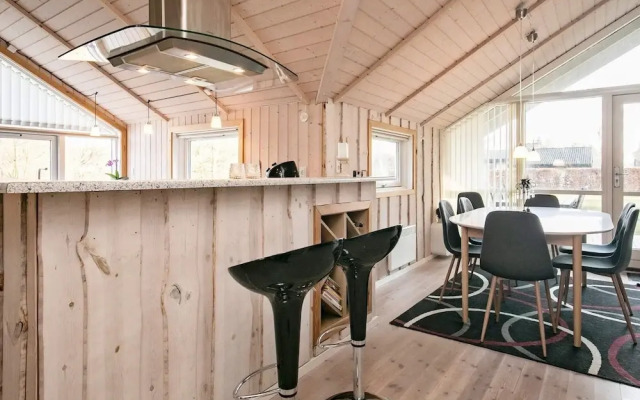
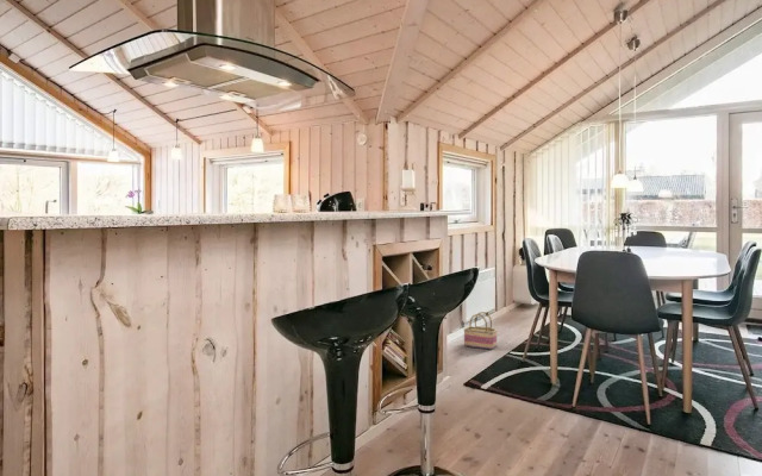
+ basket [463,311,498,351]
